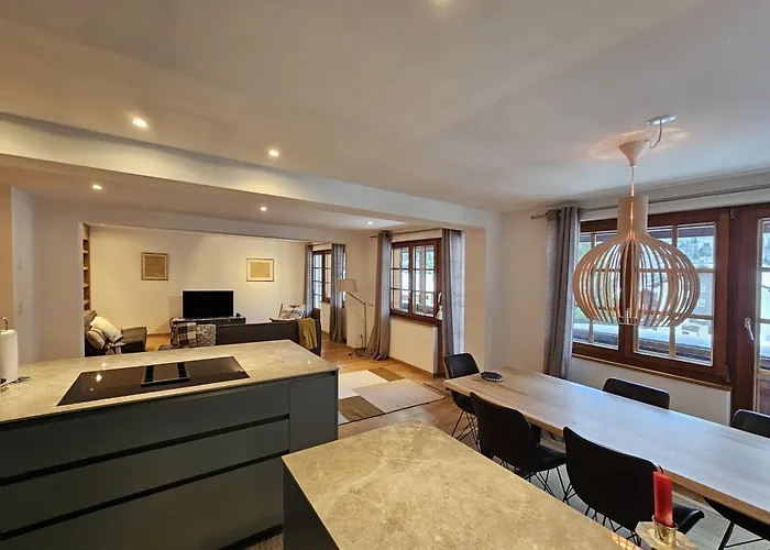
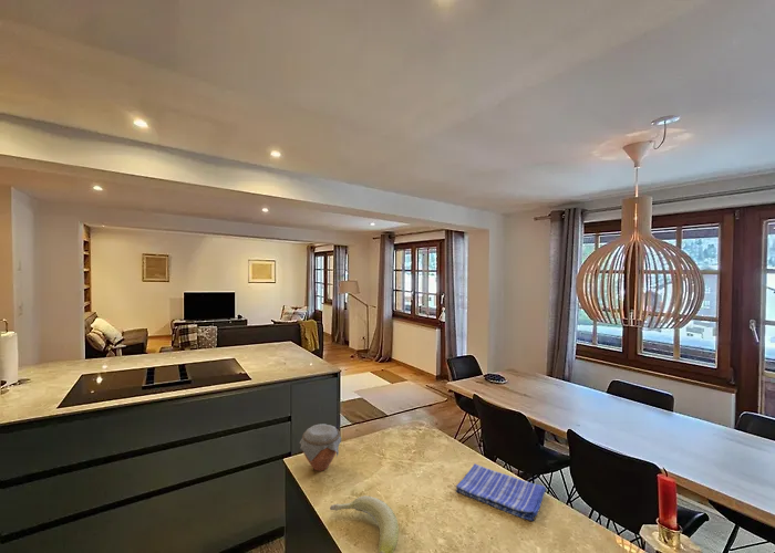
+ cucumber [329,494,400,553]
+ dish towel [455,462,547,522]
+ jar [298,422,342,472]
